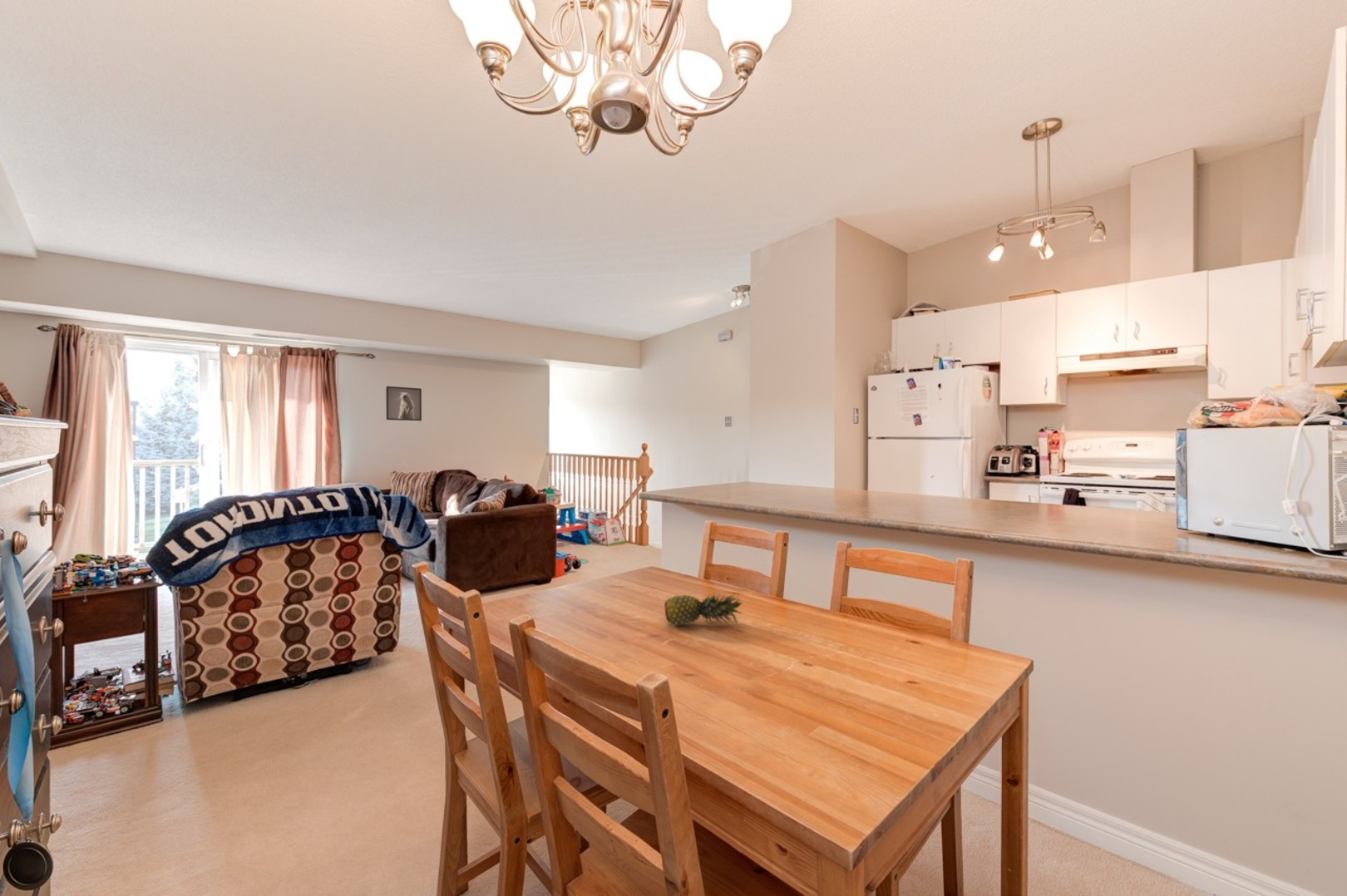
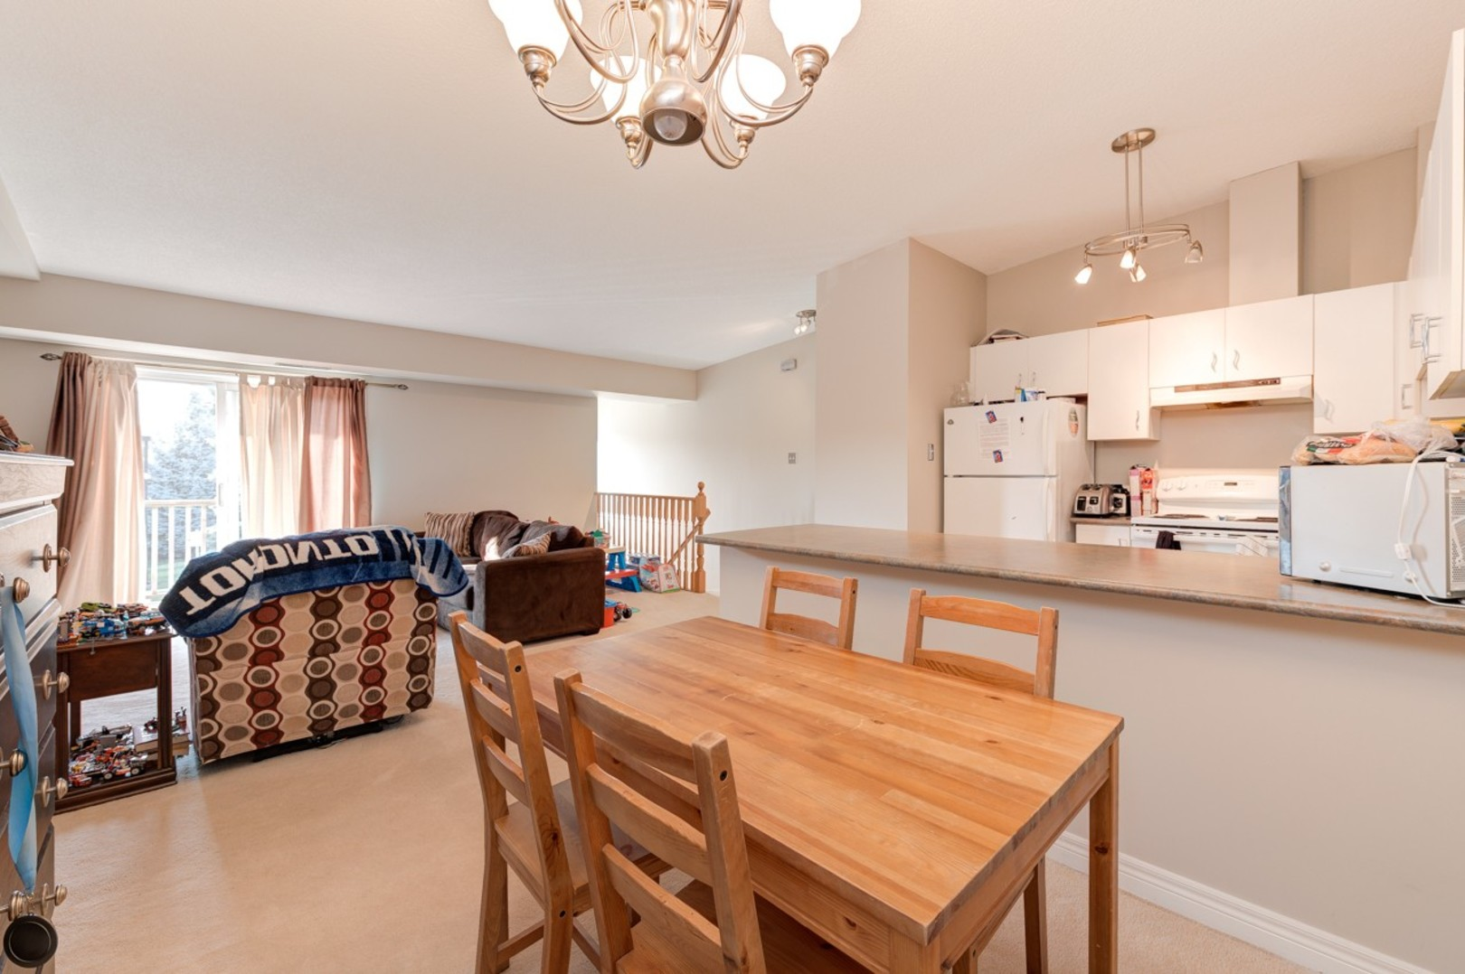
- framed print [385,386,422,421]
- fruit [664,592,743,627]
